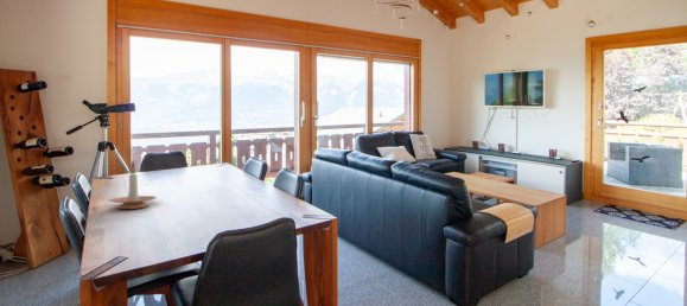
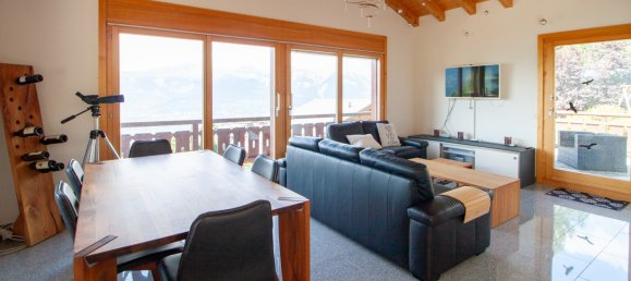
- candle holder [108,160,158,210]
